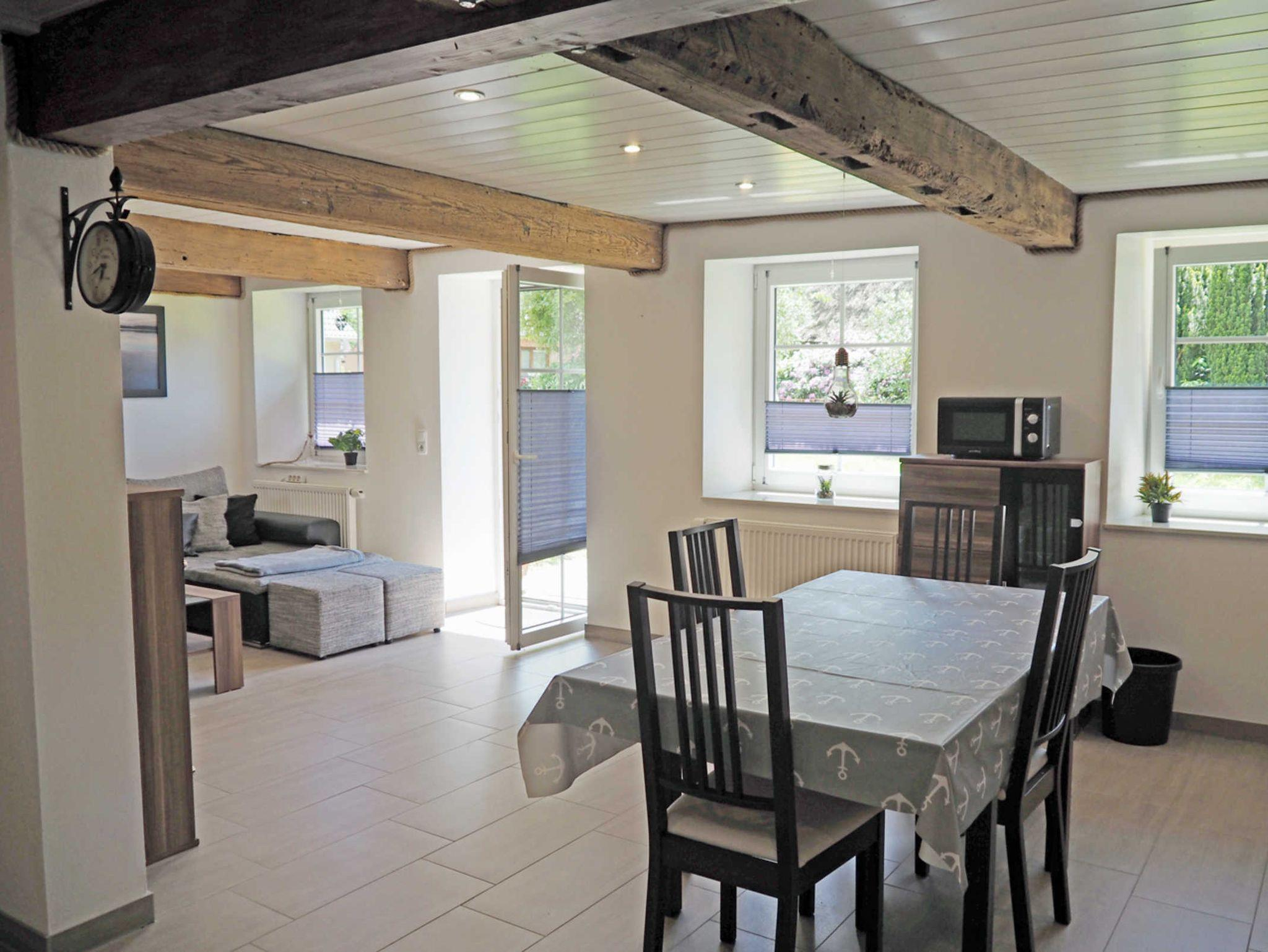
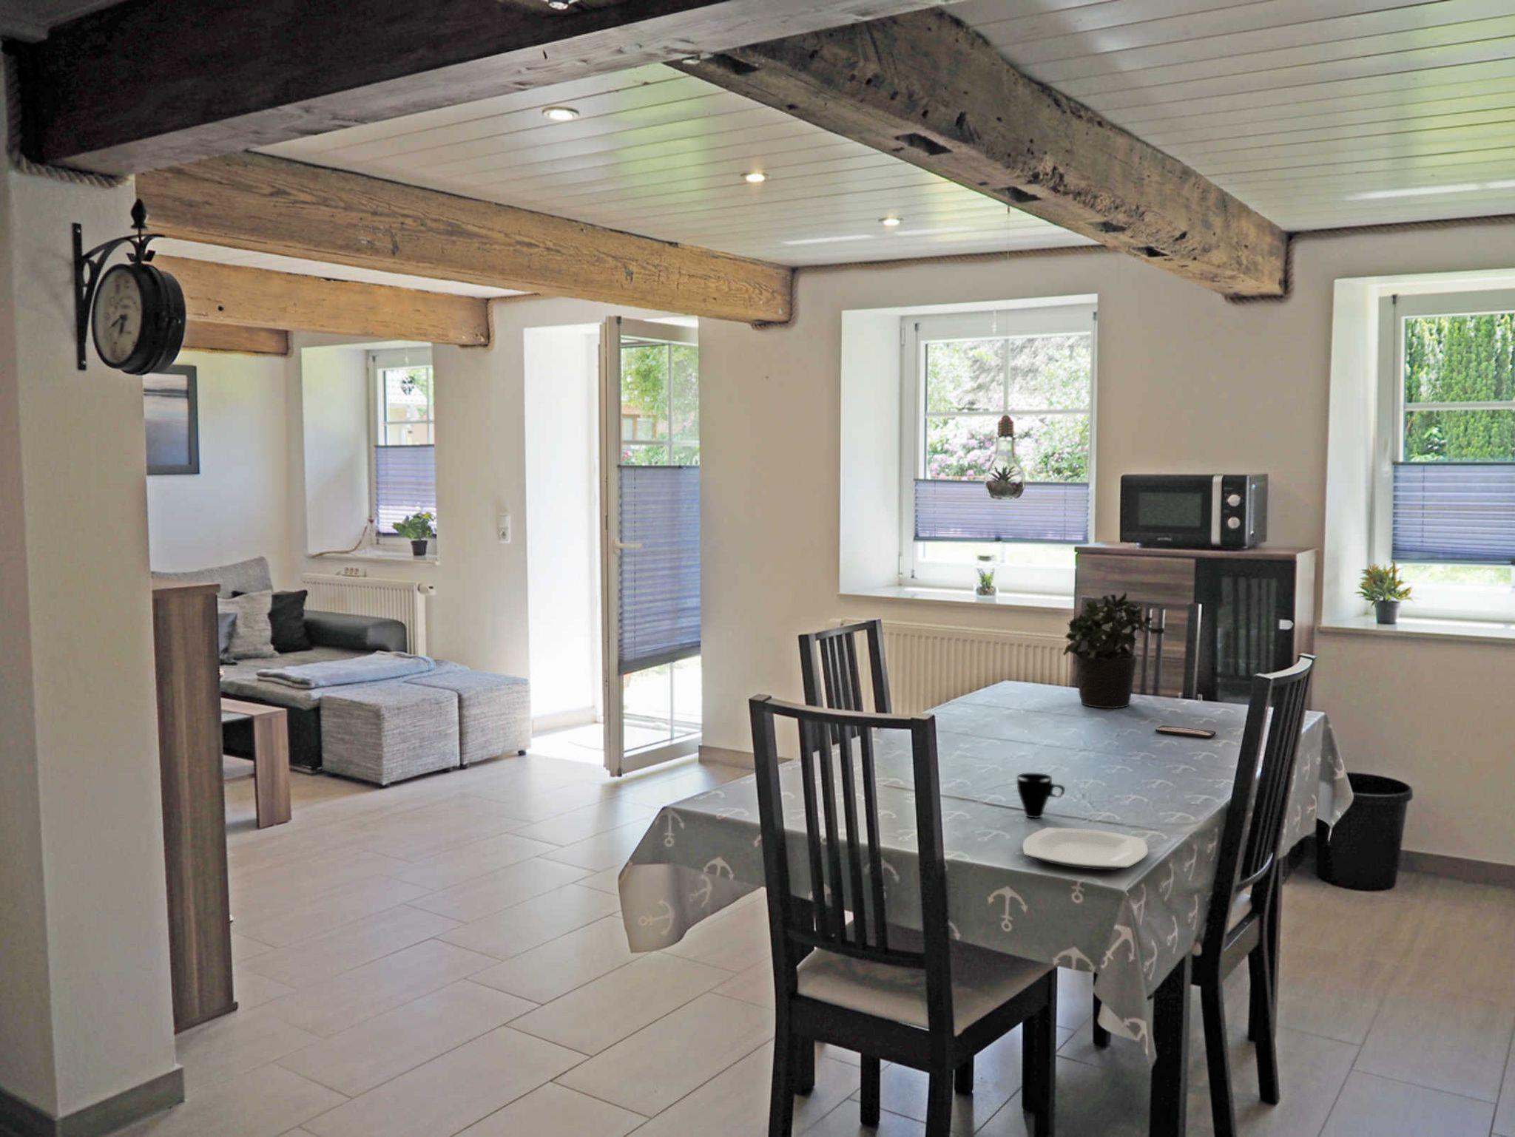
+ plate [1023,826,1149,871]
+ cup [1016,773,1066,819]
+ smartphone [1154,725,1216,738]
+ potted plant [1062,590,1166,709]
